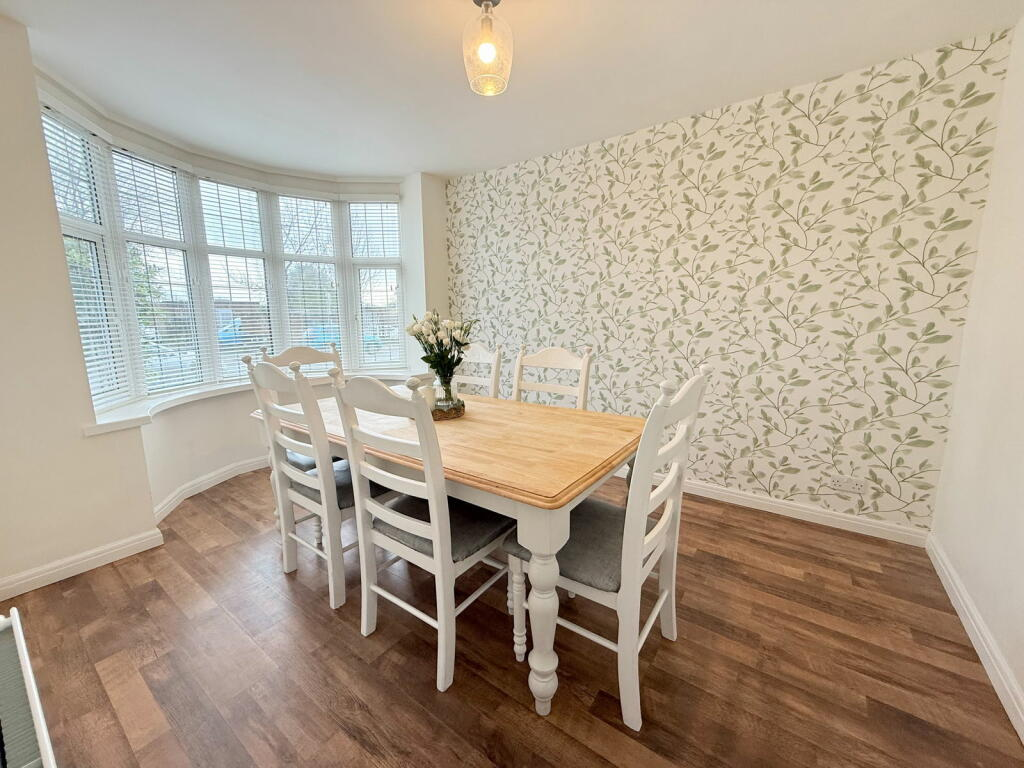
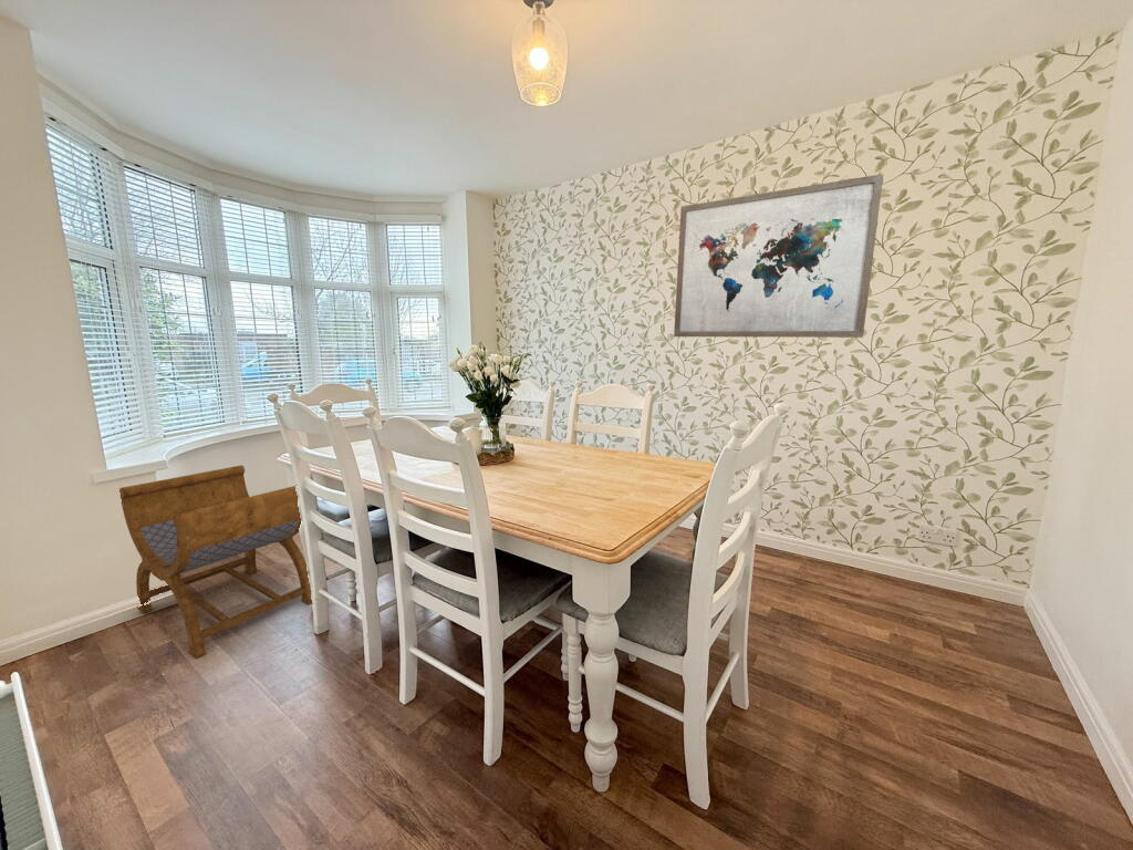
+ wall art [673,173,884,339]
+ stool [118,464,313,660]
